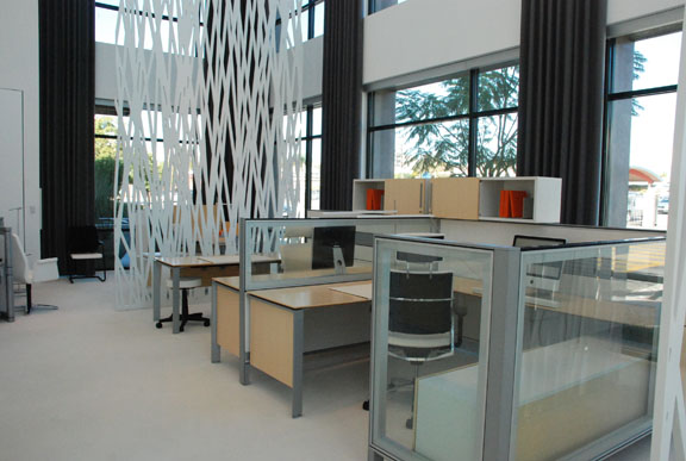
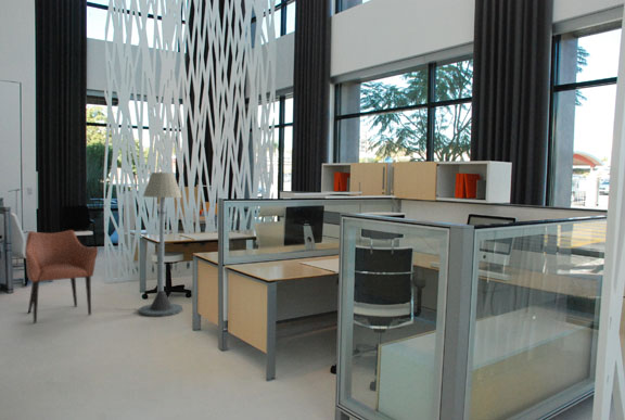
+ floor lamp [138,171,183,317]
+ armchair [24,229,99,324]
